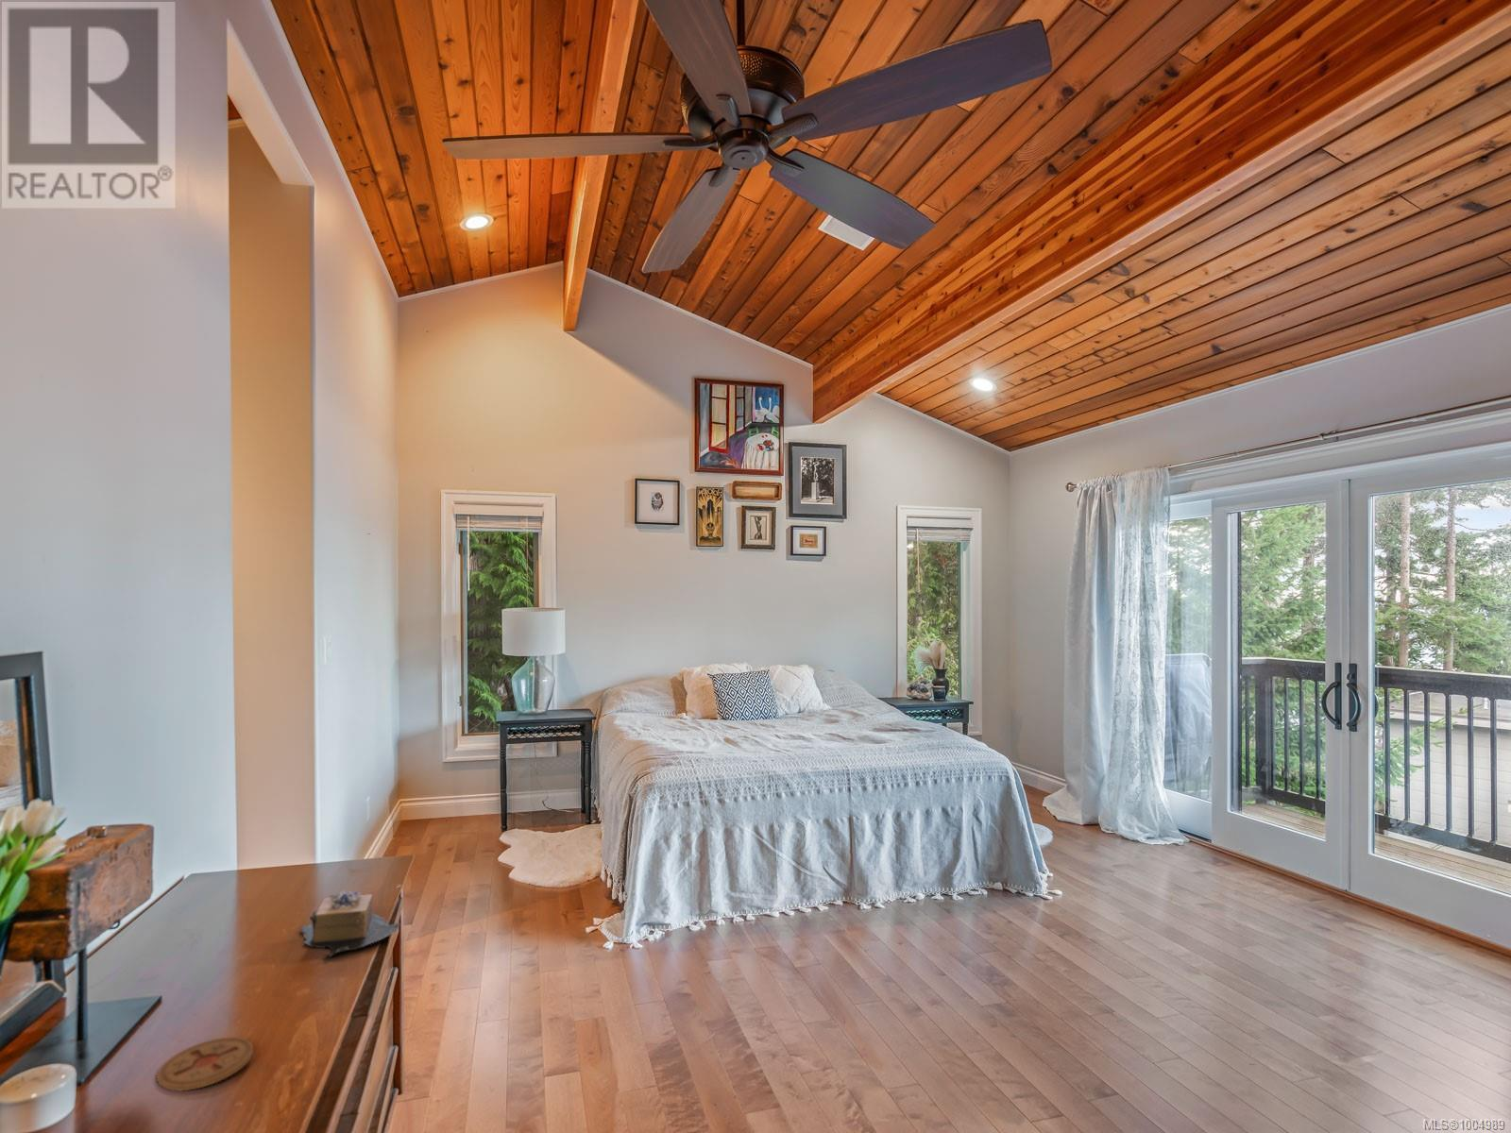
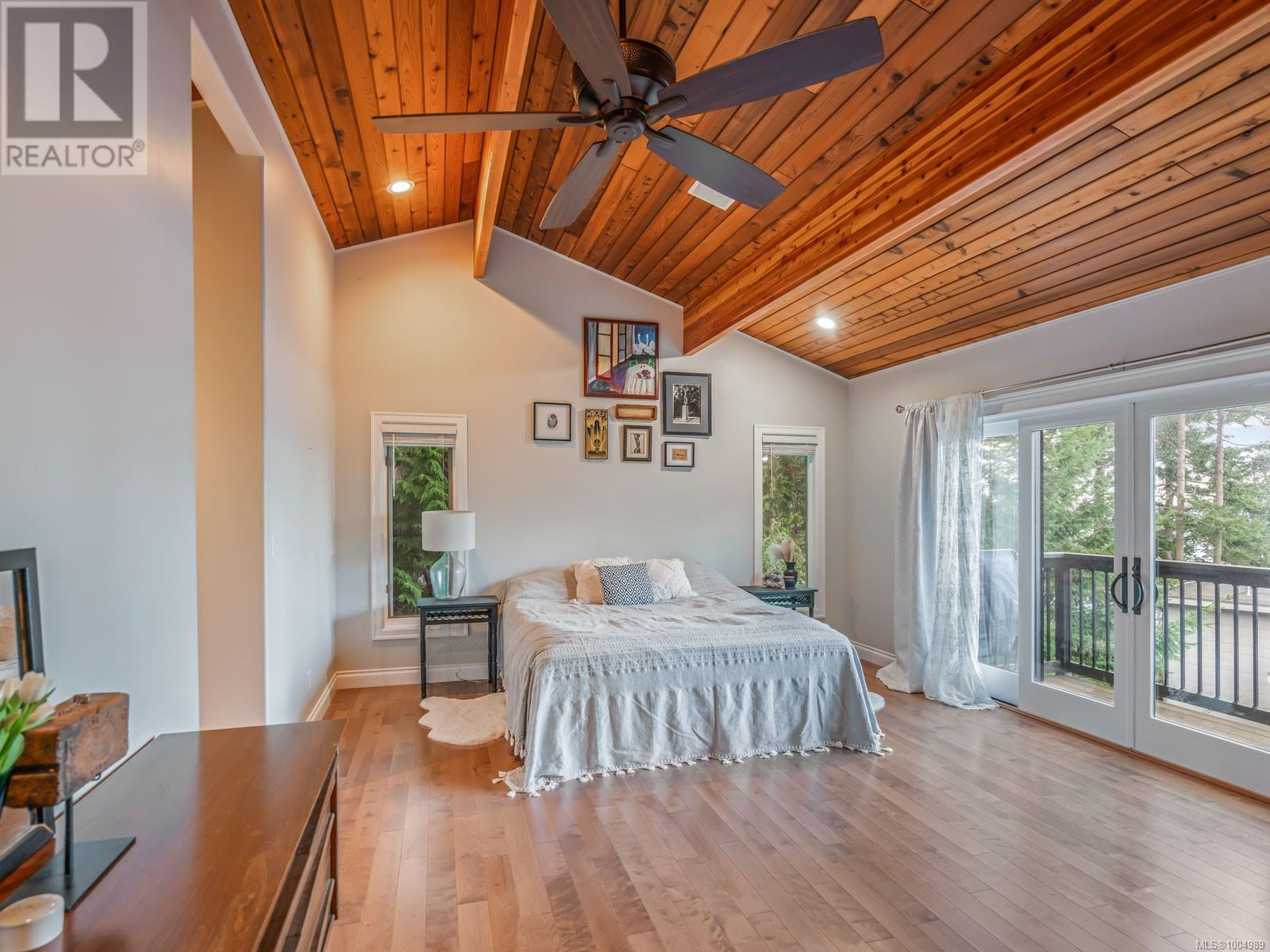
- jewelry box [300,889,401,958]
- coaster [156,1037,255,1091]
